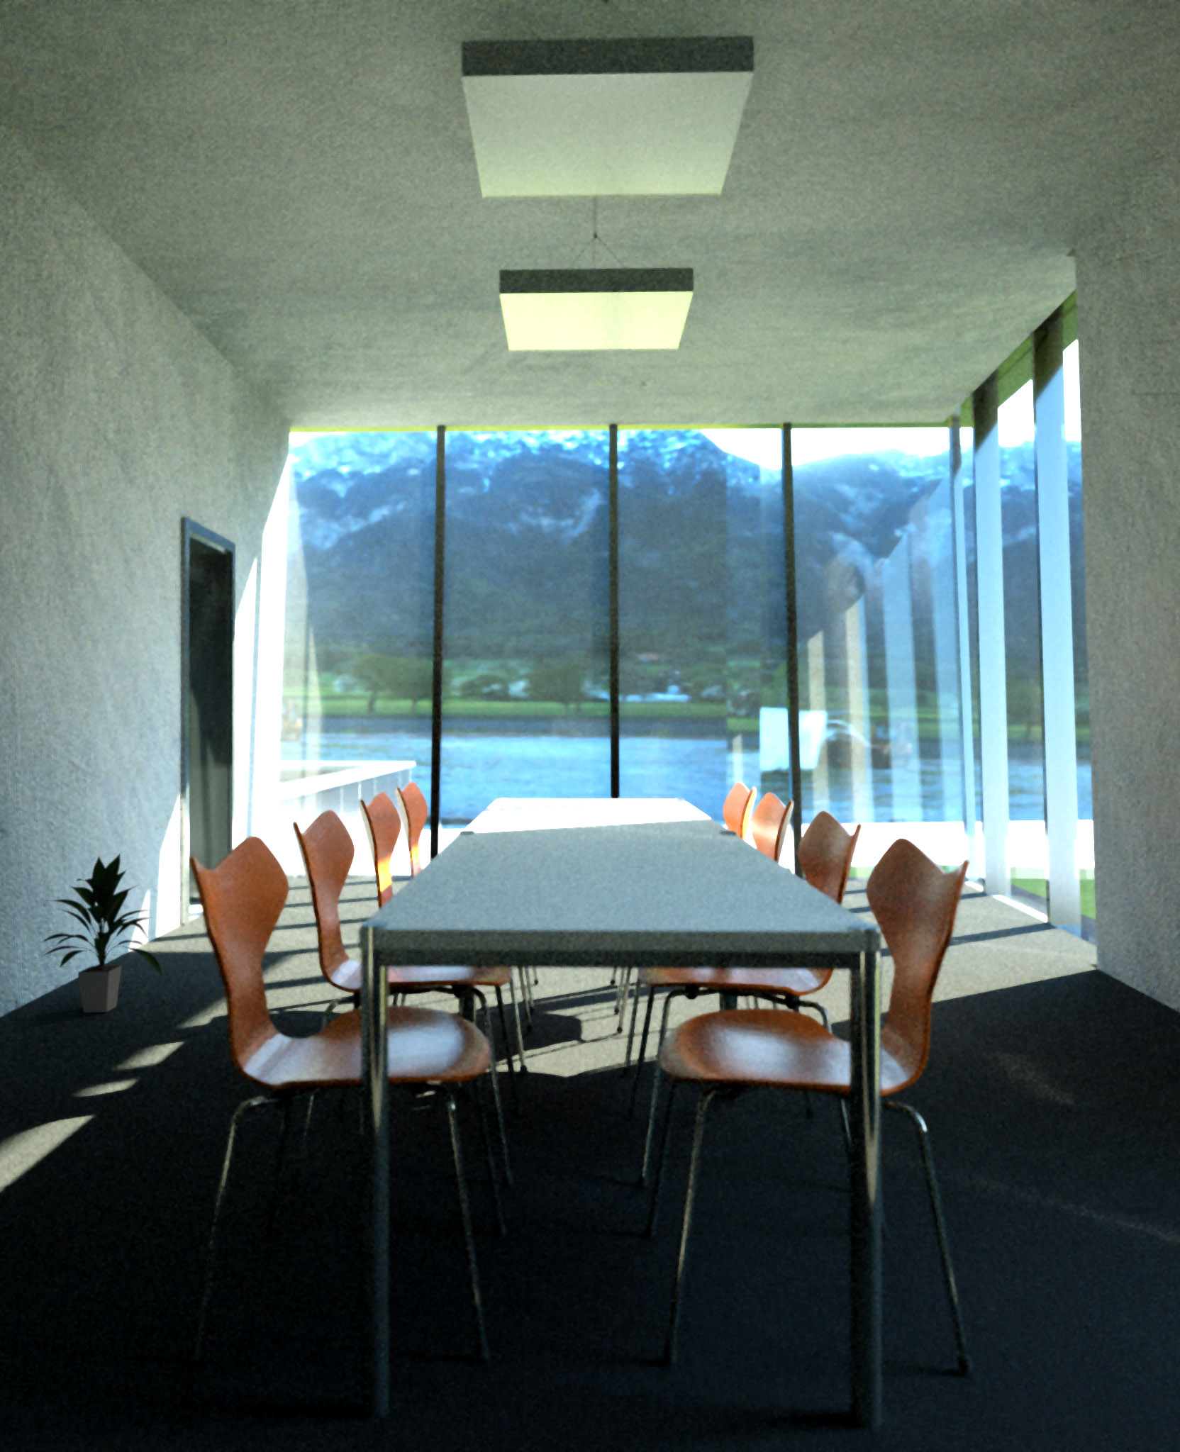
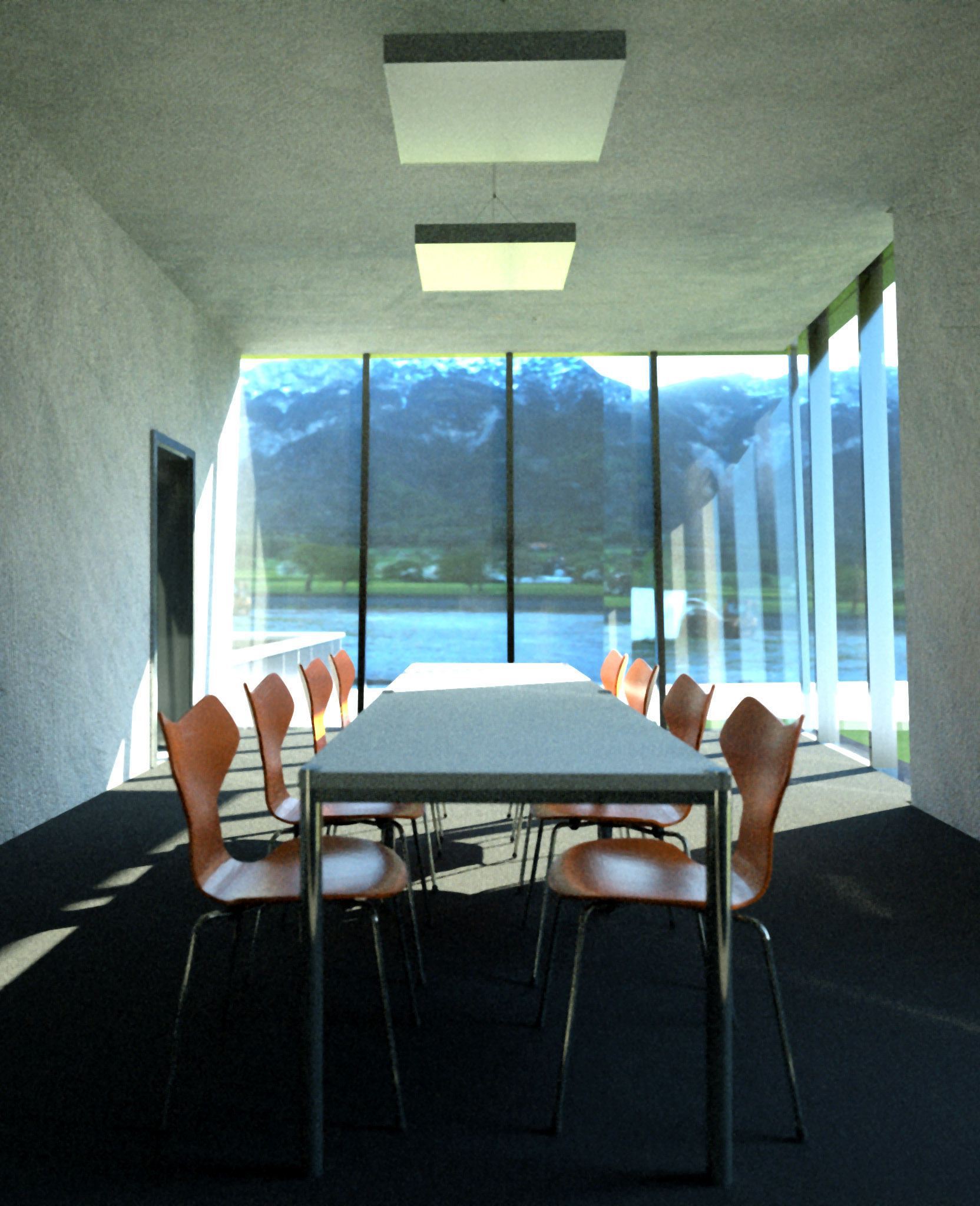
- indoor plant [39,852,164,1013]
